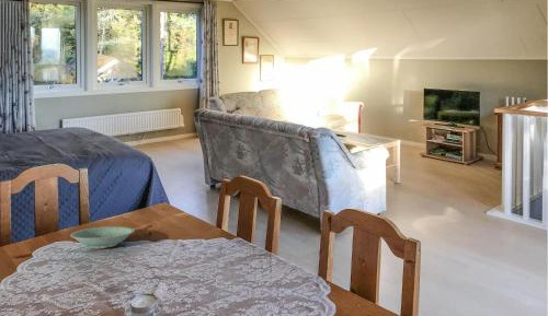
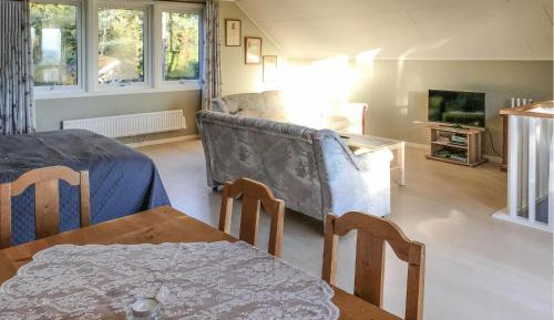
- bowl [69,225,136,249]
